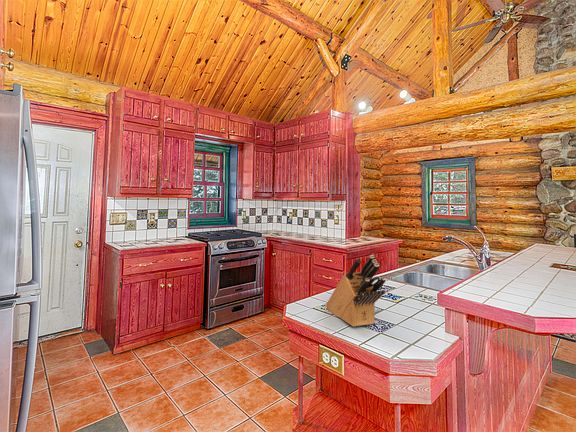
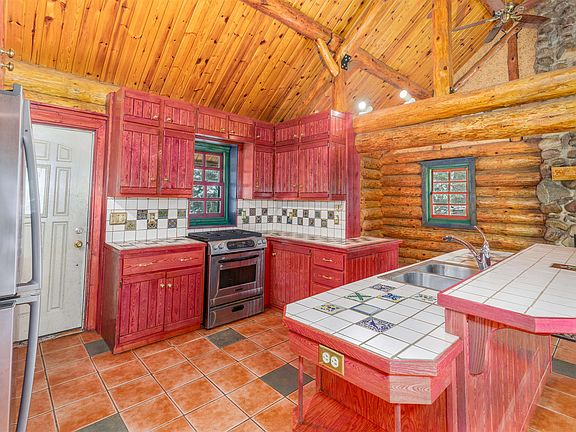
- knife block [325,254,387,327]
